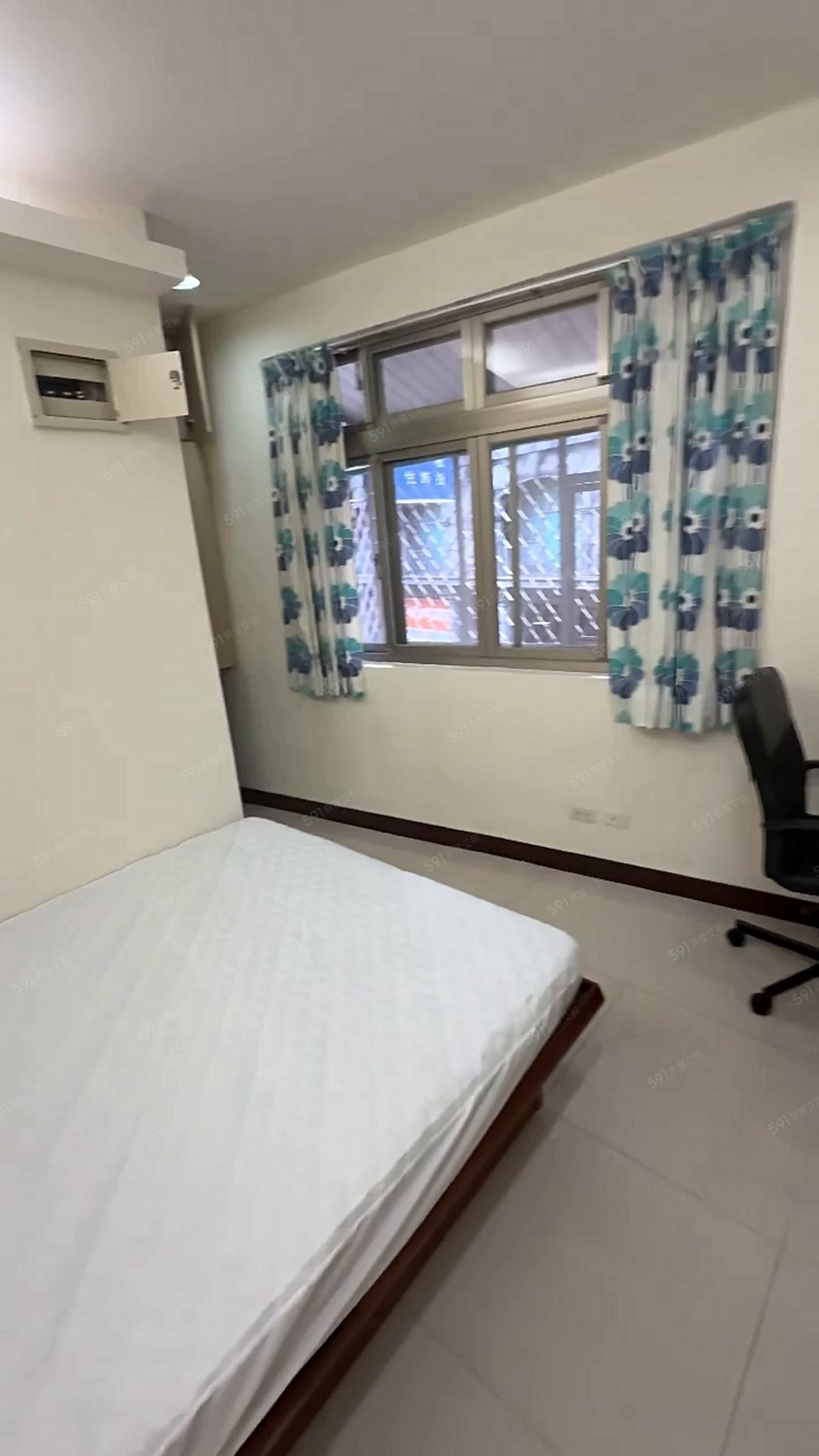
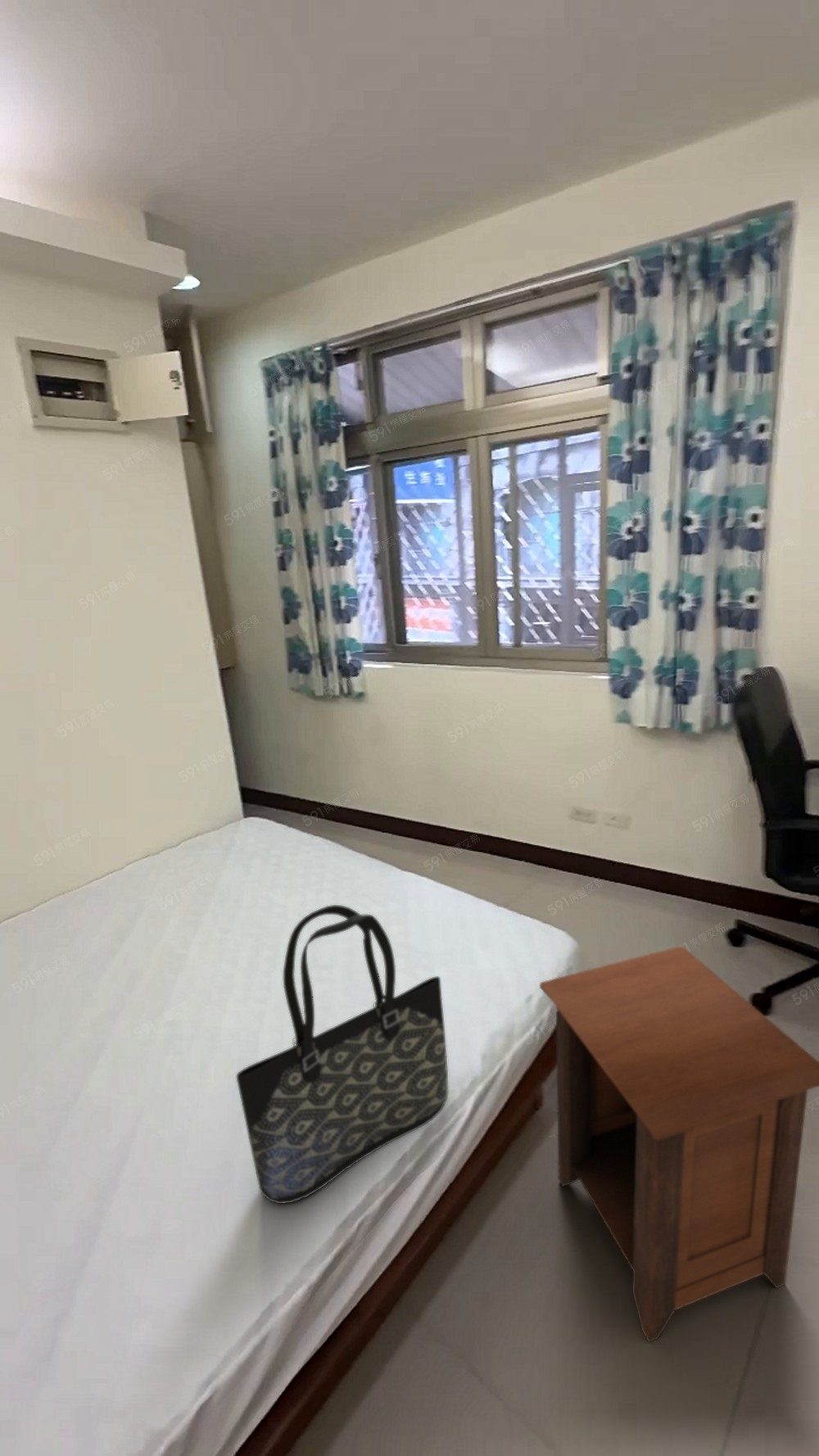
+ tote bag [236,904,449,1205]
+ nightstand [539,946,819,1343]
